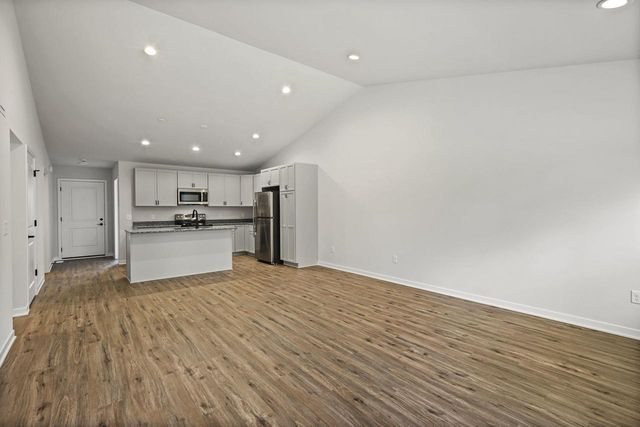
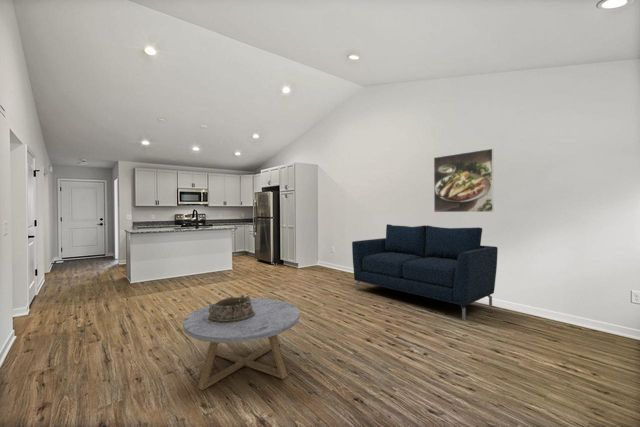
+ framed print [433,148,495,213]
+ coffee table [182,298,301,391]
+ sofa [351,223,499,321]
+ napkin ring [208,294,255,322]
